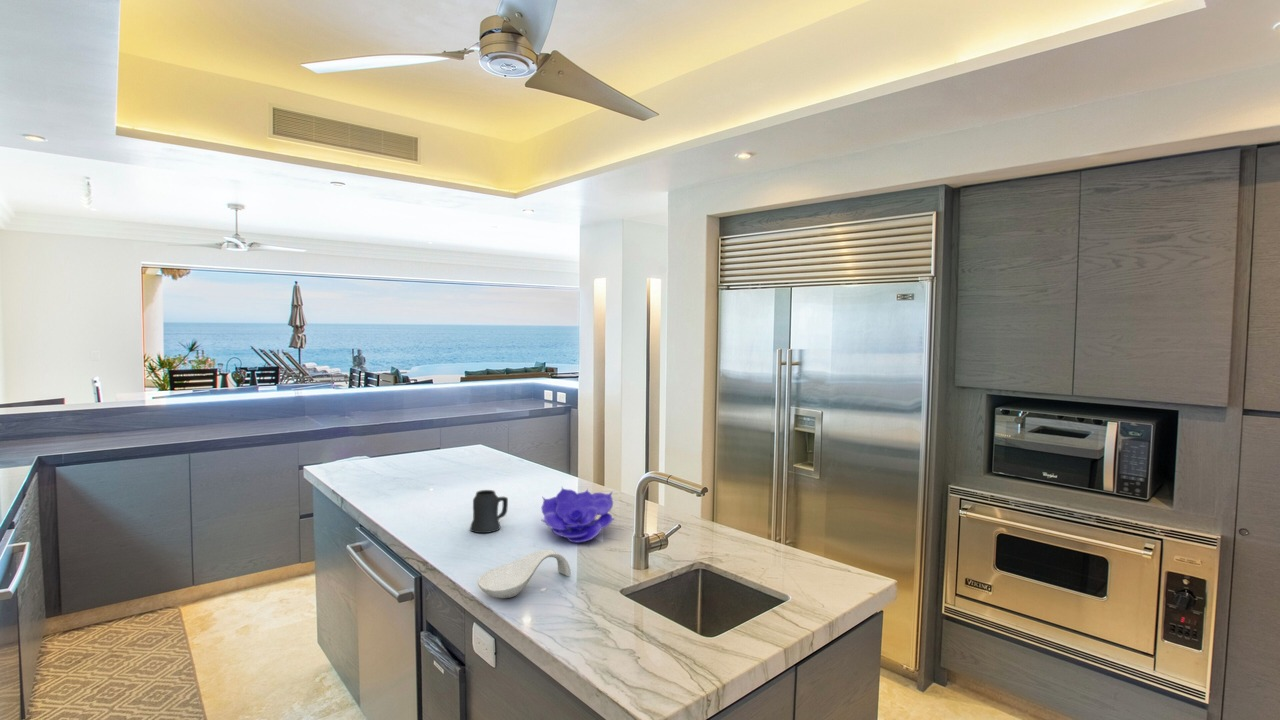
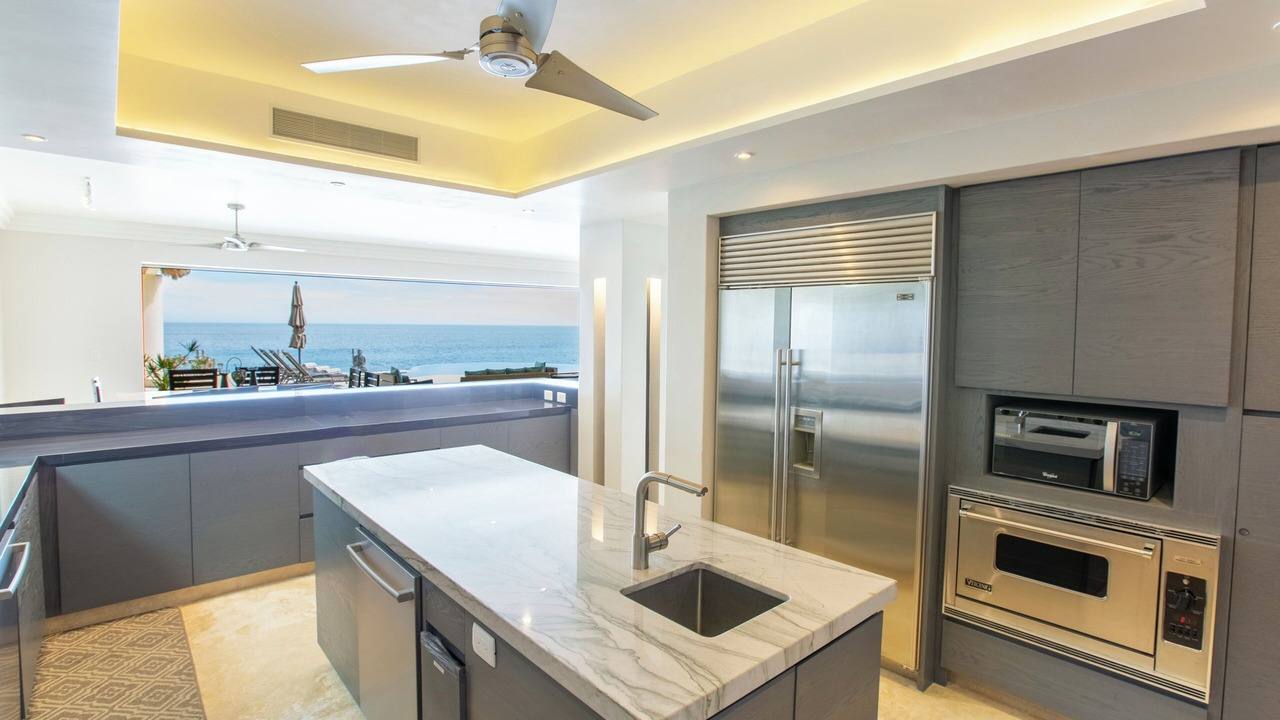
- spoon rest [477,549,572,599]
- mug [469,489,509,534]
- decorative bowl [540,486,616,544]
